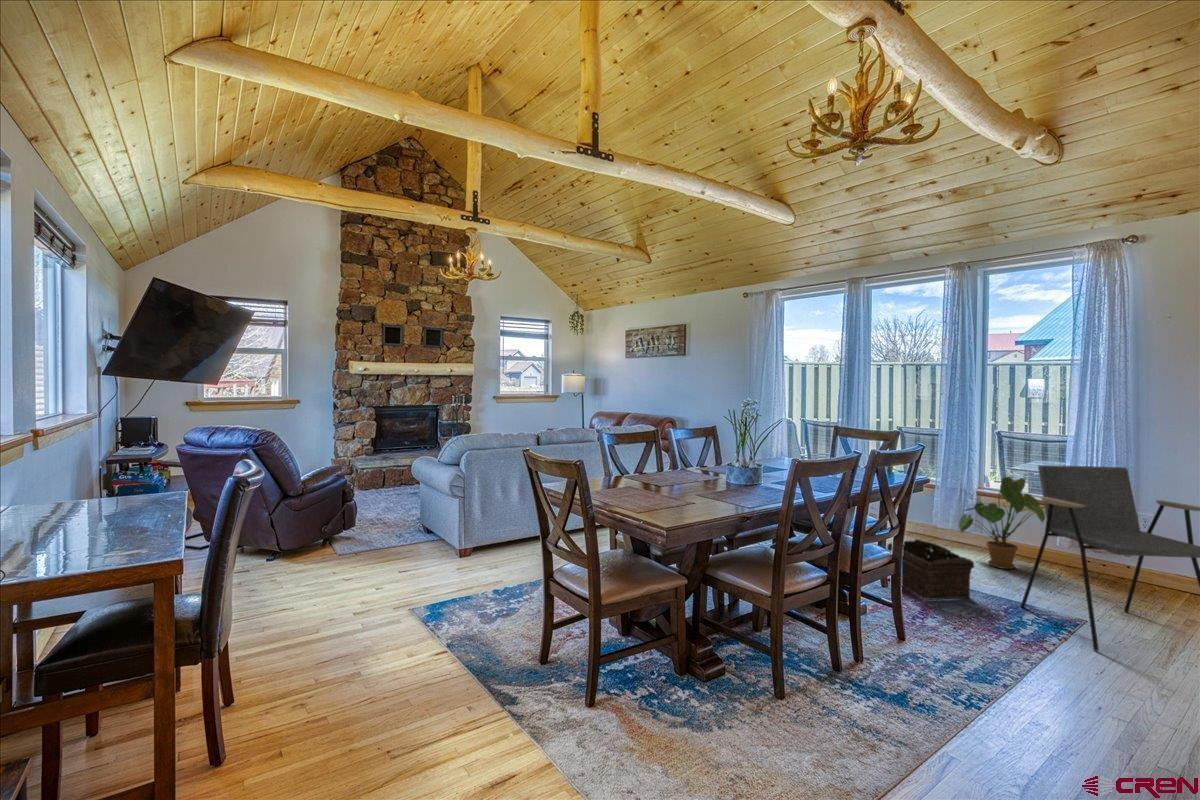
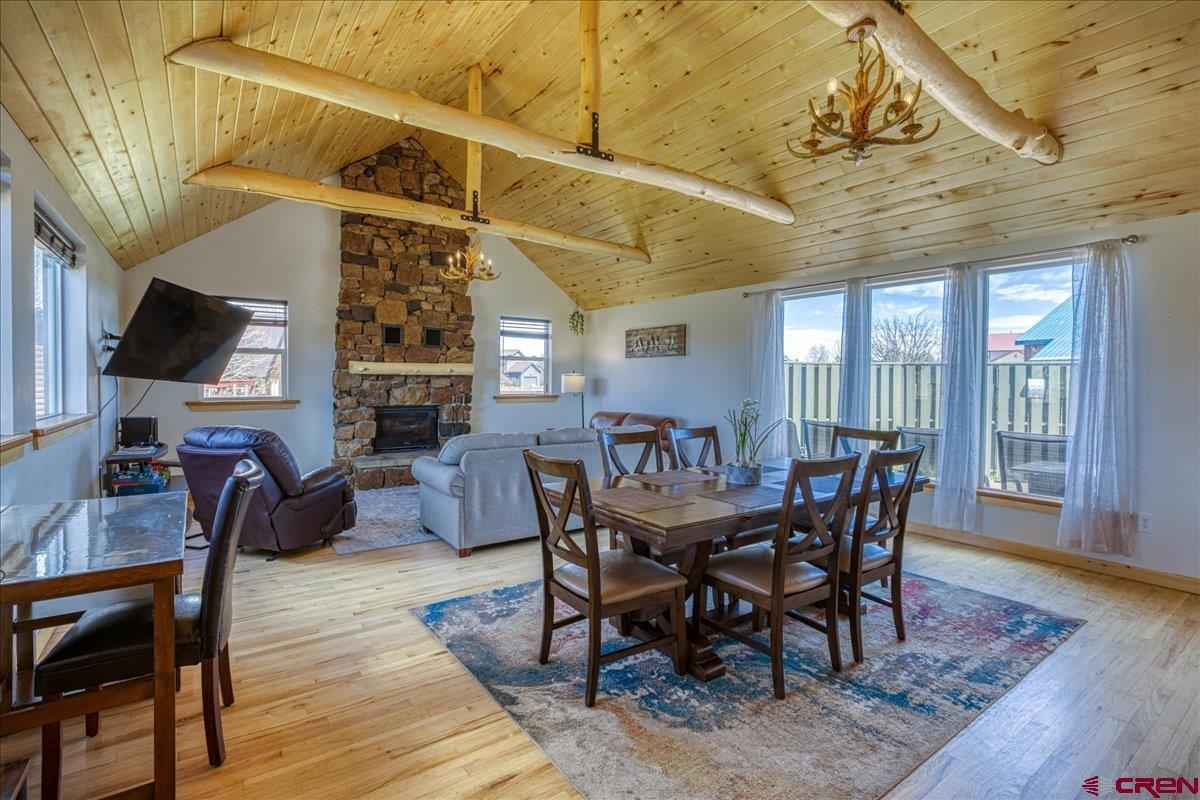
- house plant [958,476,1046,570]
- armchair [1019,464,1200,652]
- basket [886,538,975,601]
